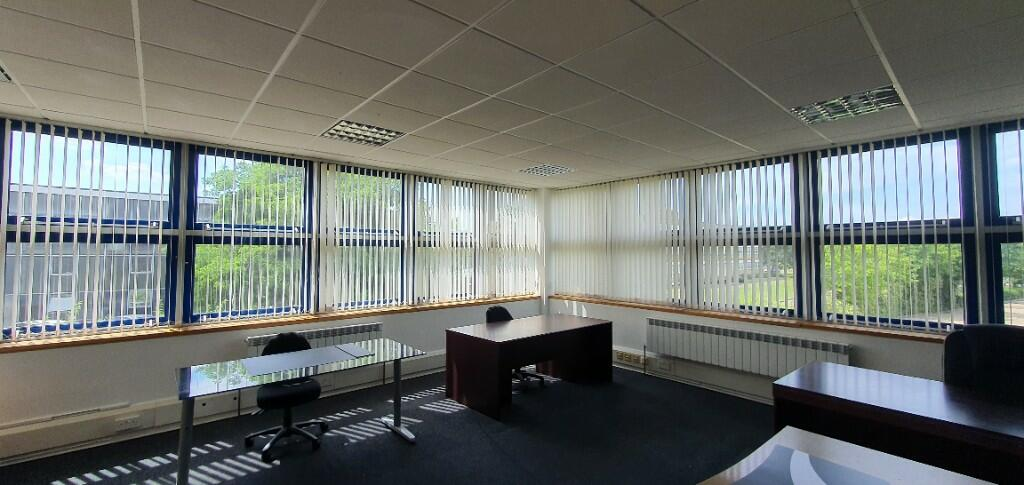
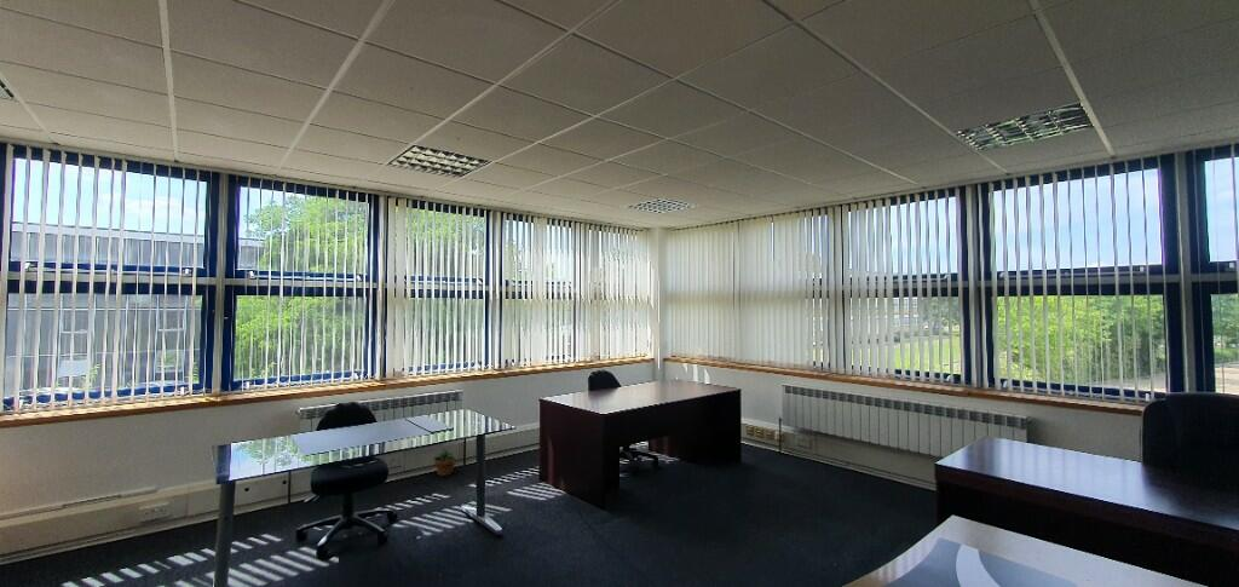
+ potted plant [431,443,460,477]
